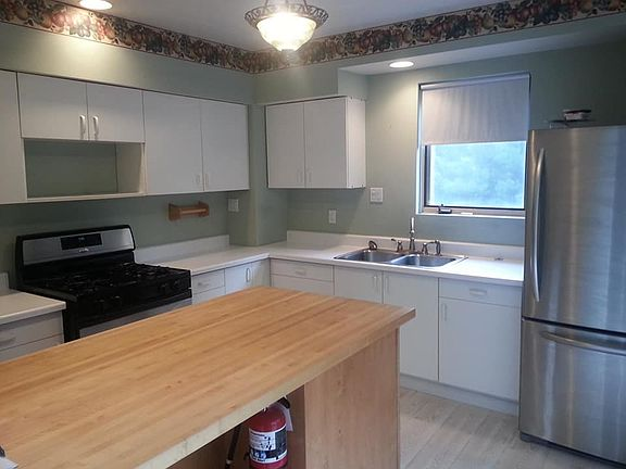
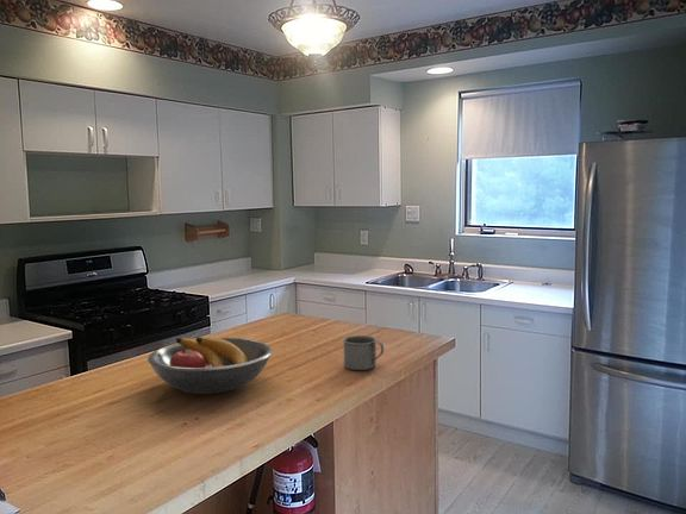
+ mug [342,334,385,371]
+ fruit bowl [146,336,273,395]
